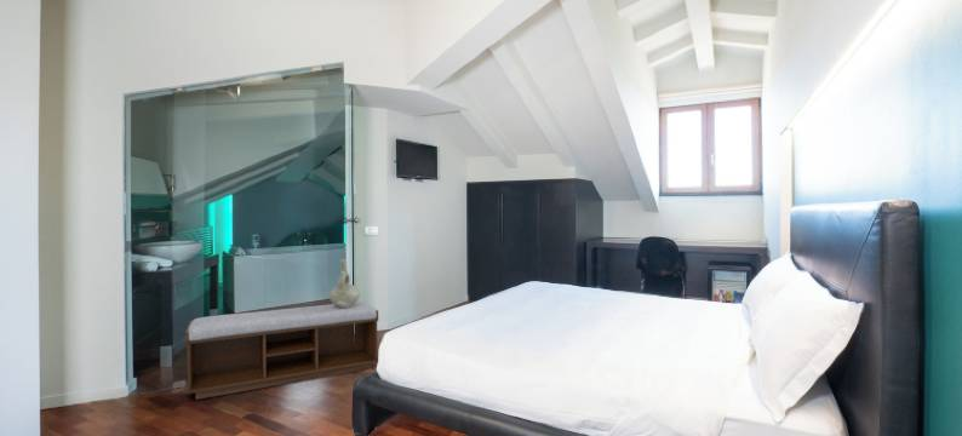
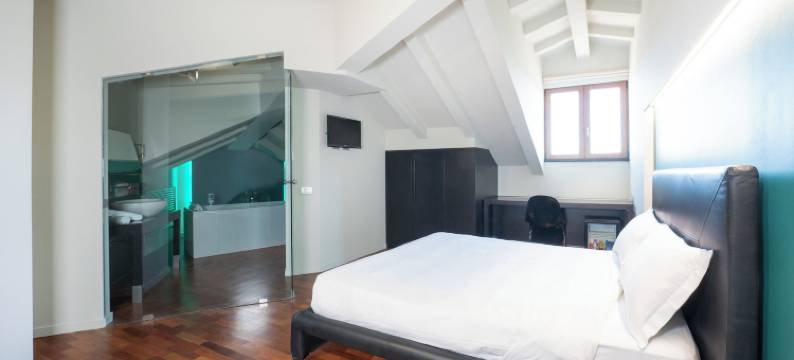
- bench [184,300,379,401]
- decorative vase [328,258,361,308]
